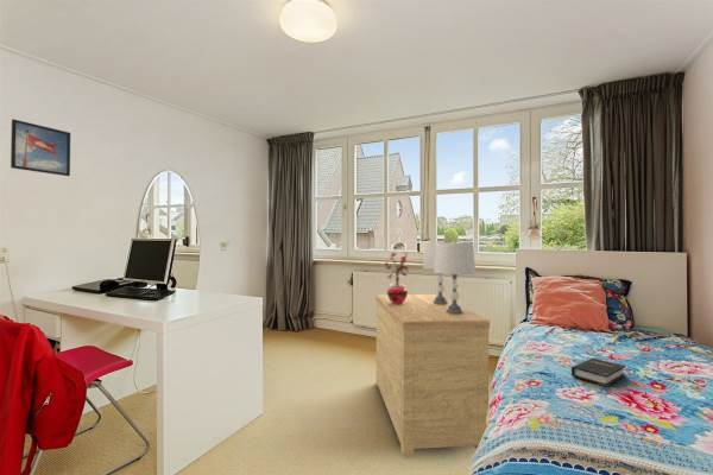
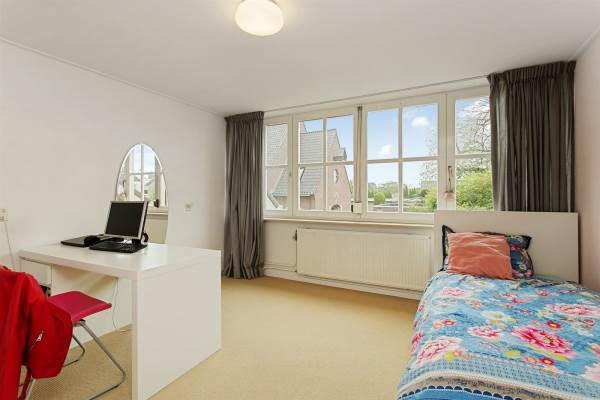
- hardback book [570,357,626,388]
- side table [374,293,491,457]
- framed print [10,118,71,177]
- potted plant [384,251,410,304]
- table lamp [422,241,477,315]
